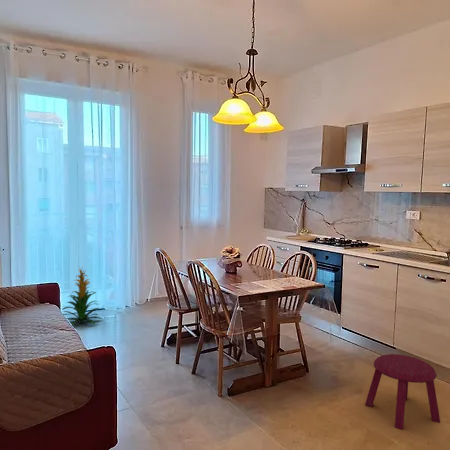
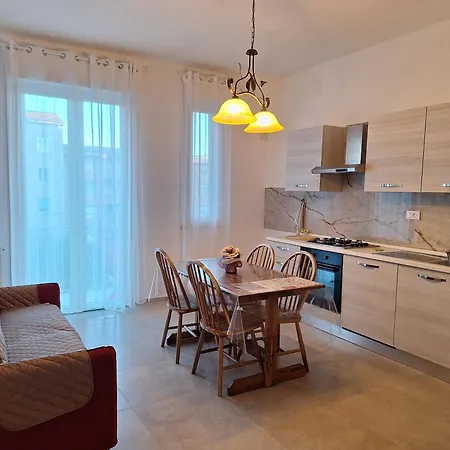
- indoor plant [61,265,103,326]
- stool [364,353,441,430]
